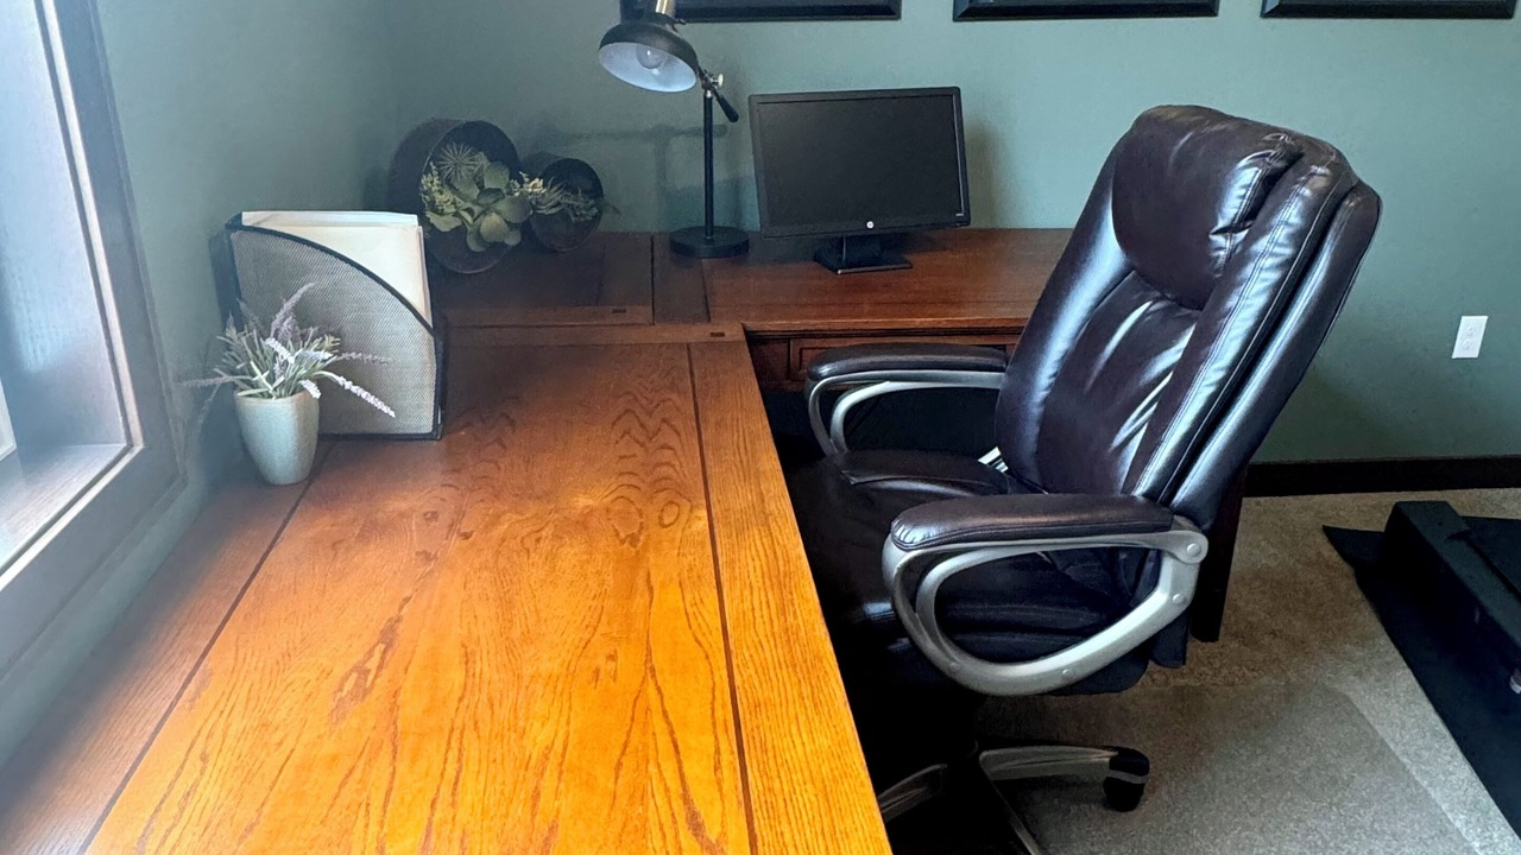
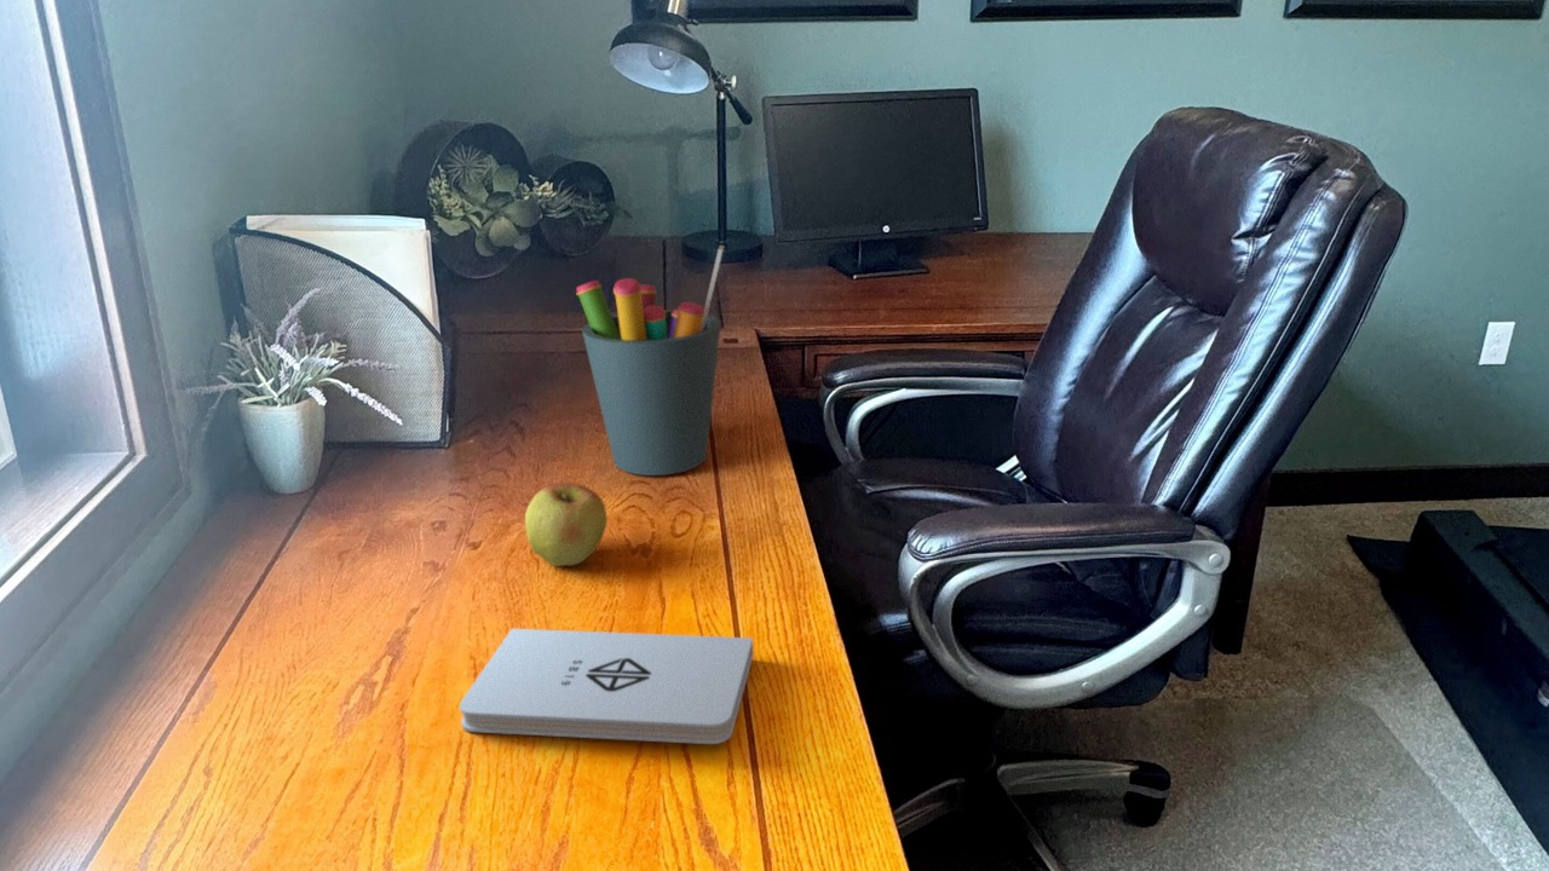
+ pen holder [575,244,725,477]
+ apple [524,481,609,567]
+ notepad [459,628,755,745]
